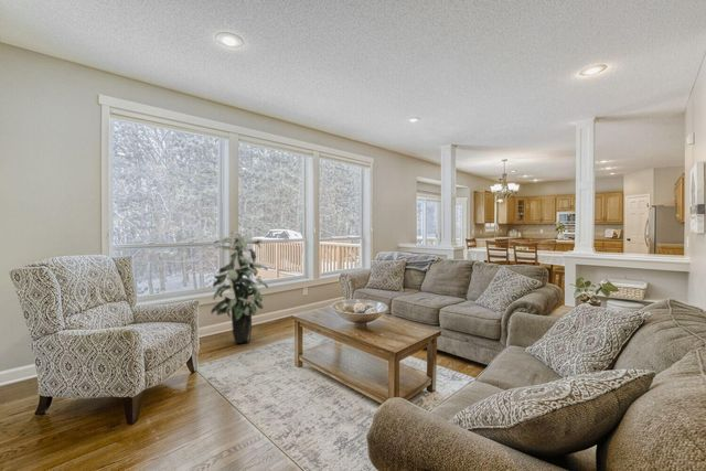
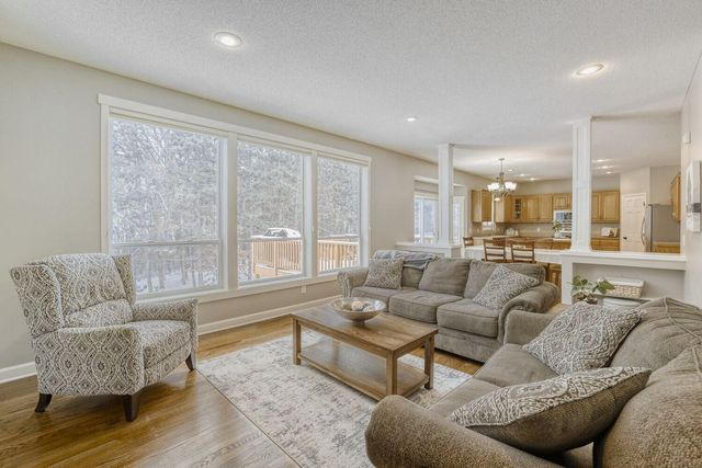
- indoor plant [210,231,269,344]
